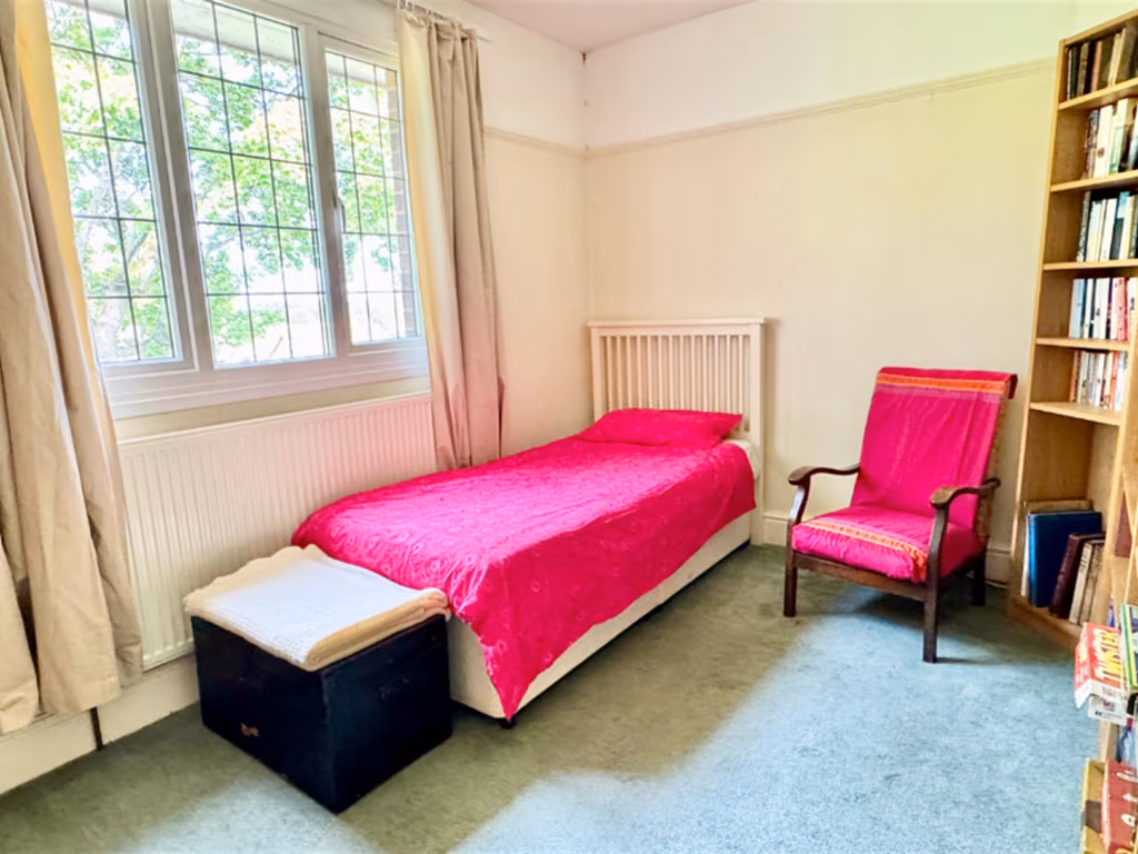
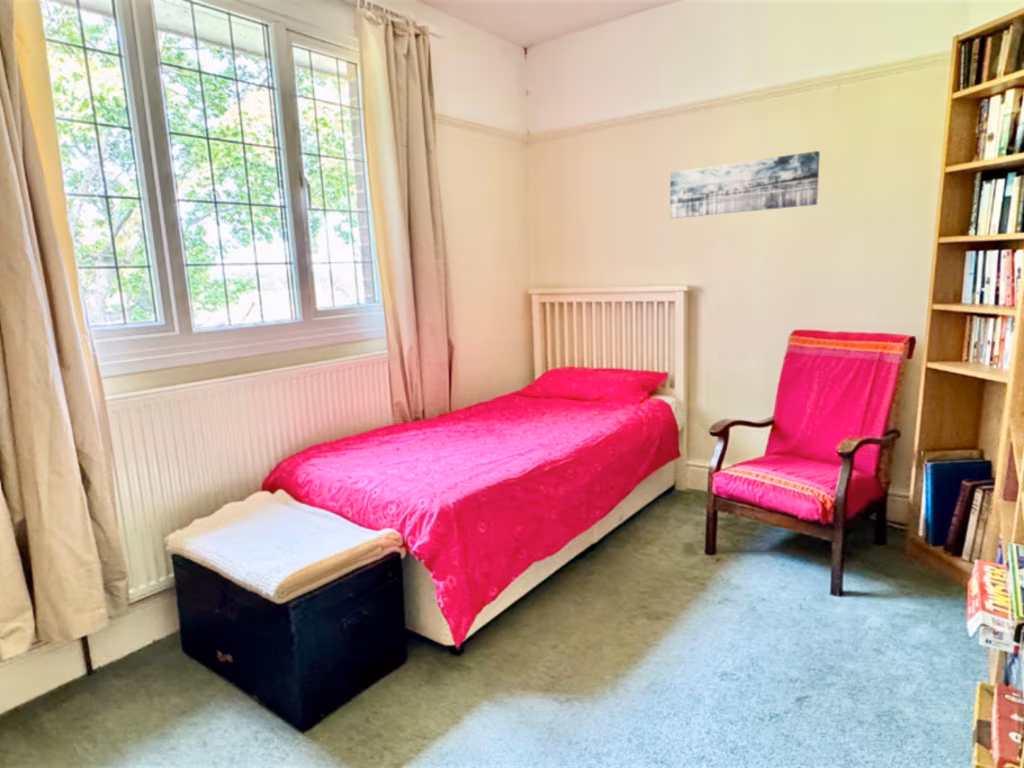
+ wall art [669,150,821,219]
